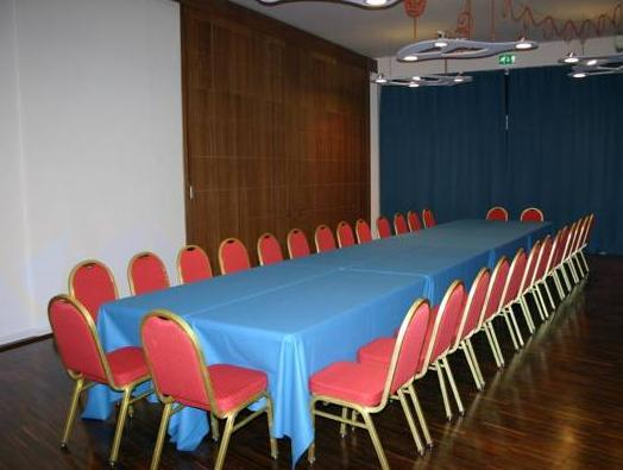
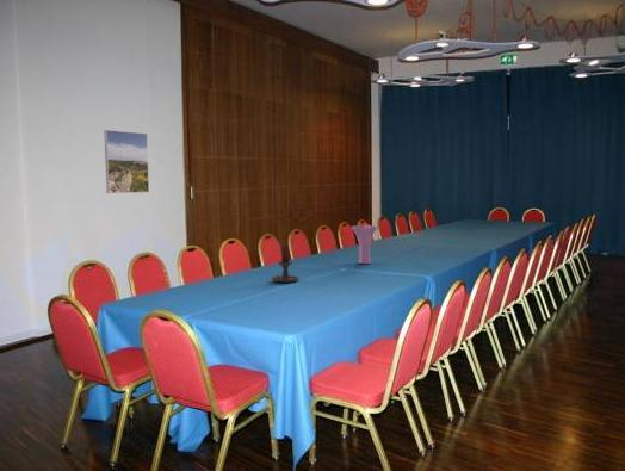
+ candle holder [271,243,299,284]
+ vase [351,224,378,265]
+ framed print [103,129,150,194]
